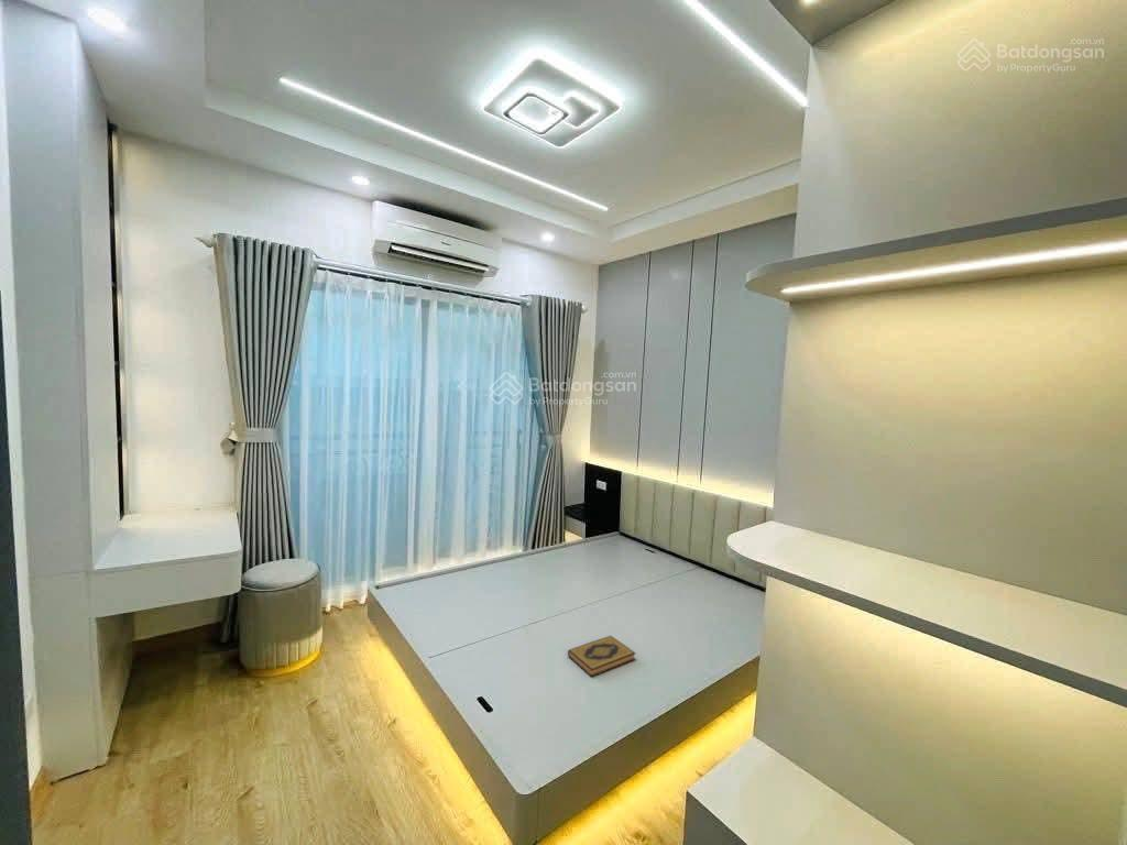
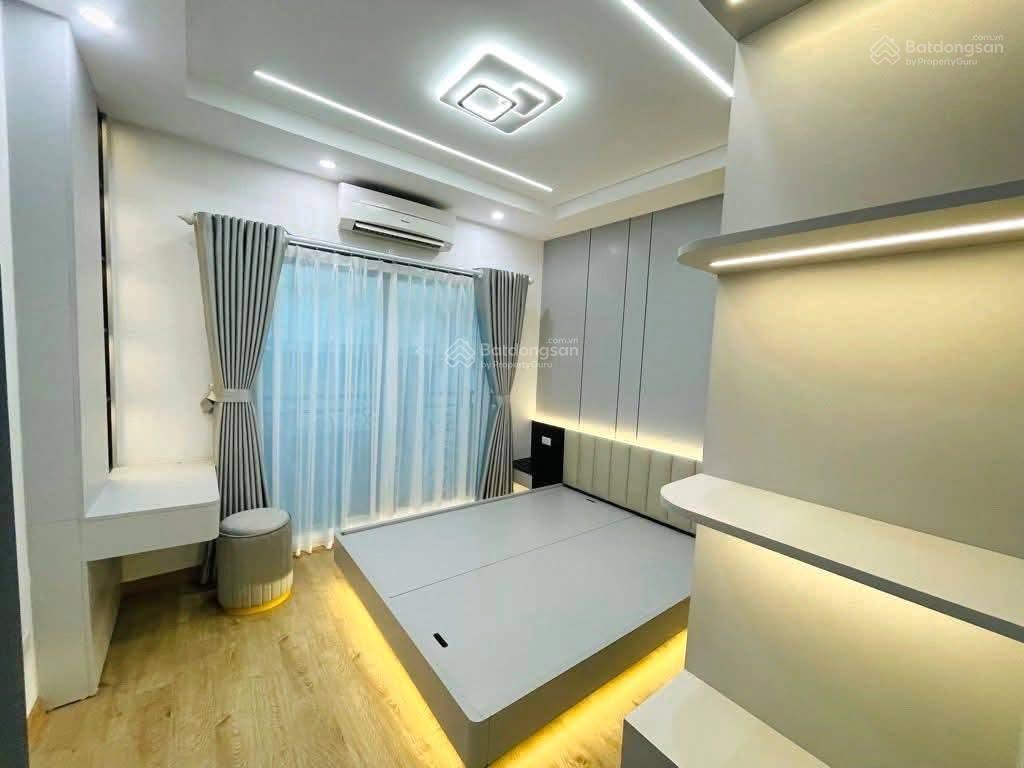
- hardback book [567,635,636,678]
